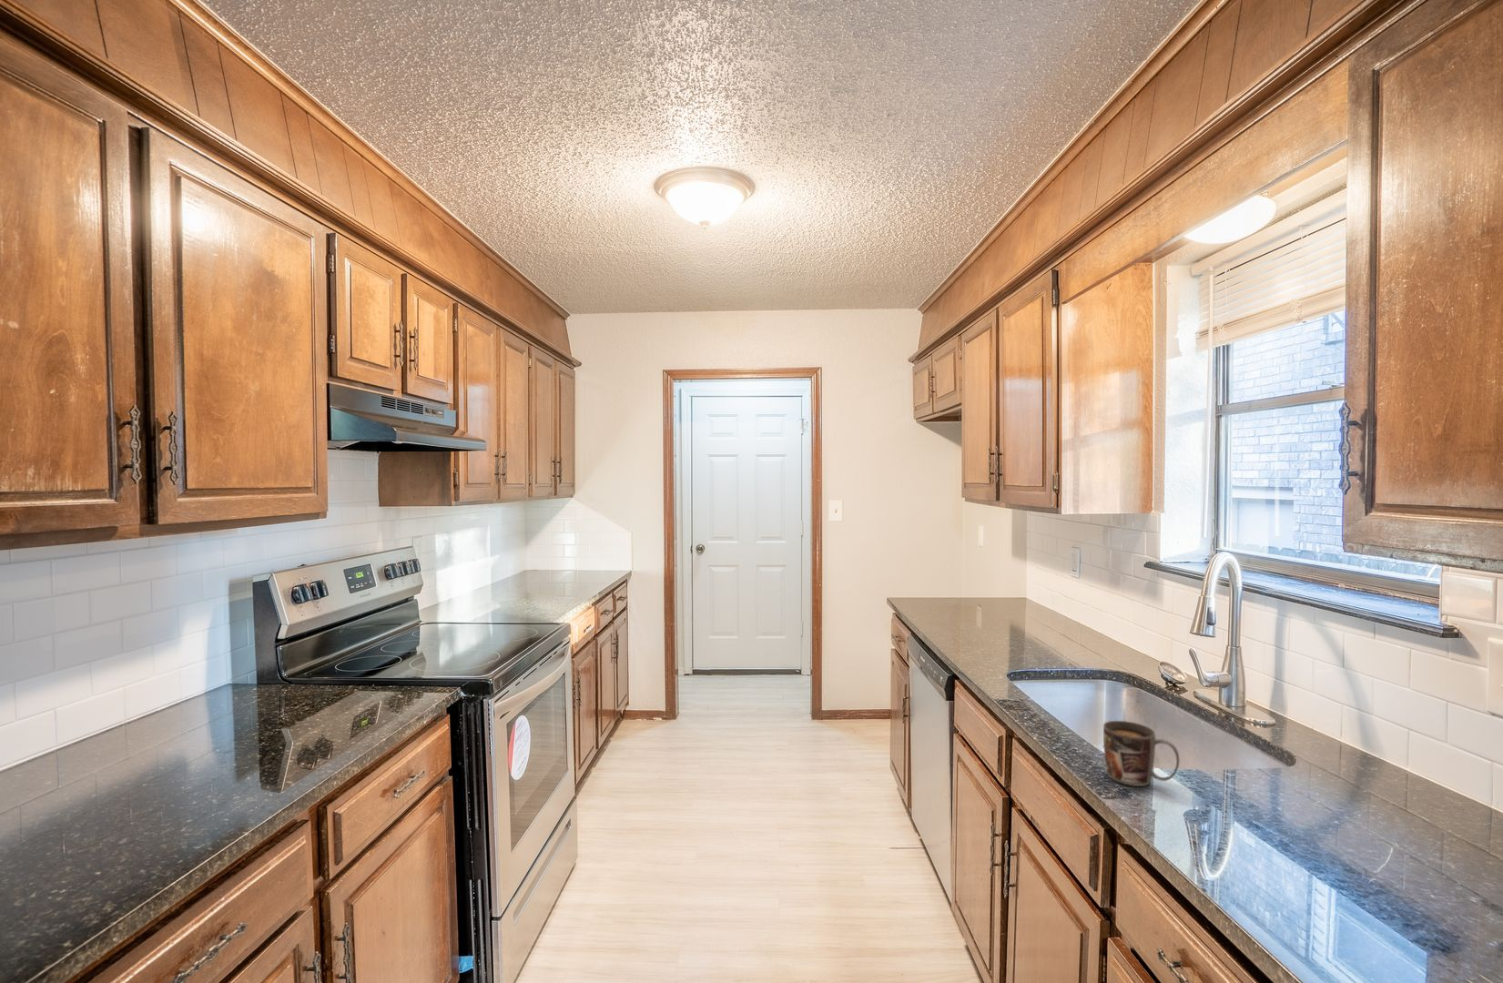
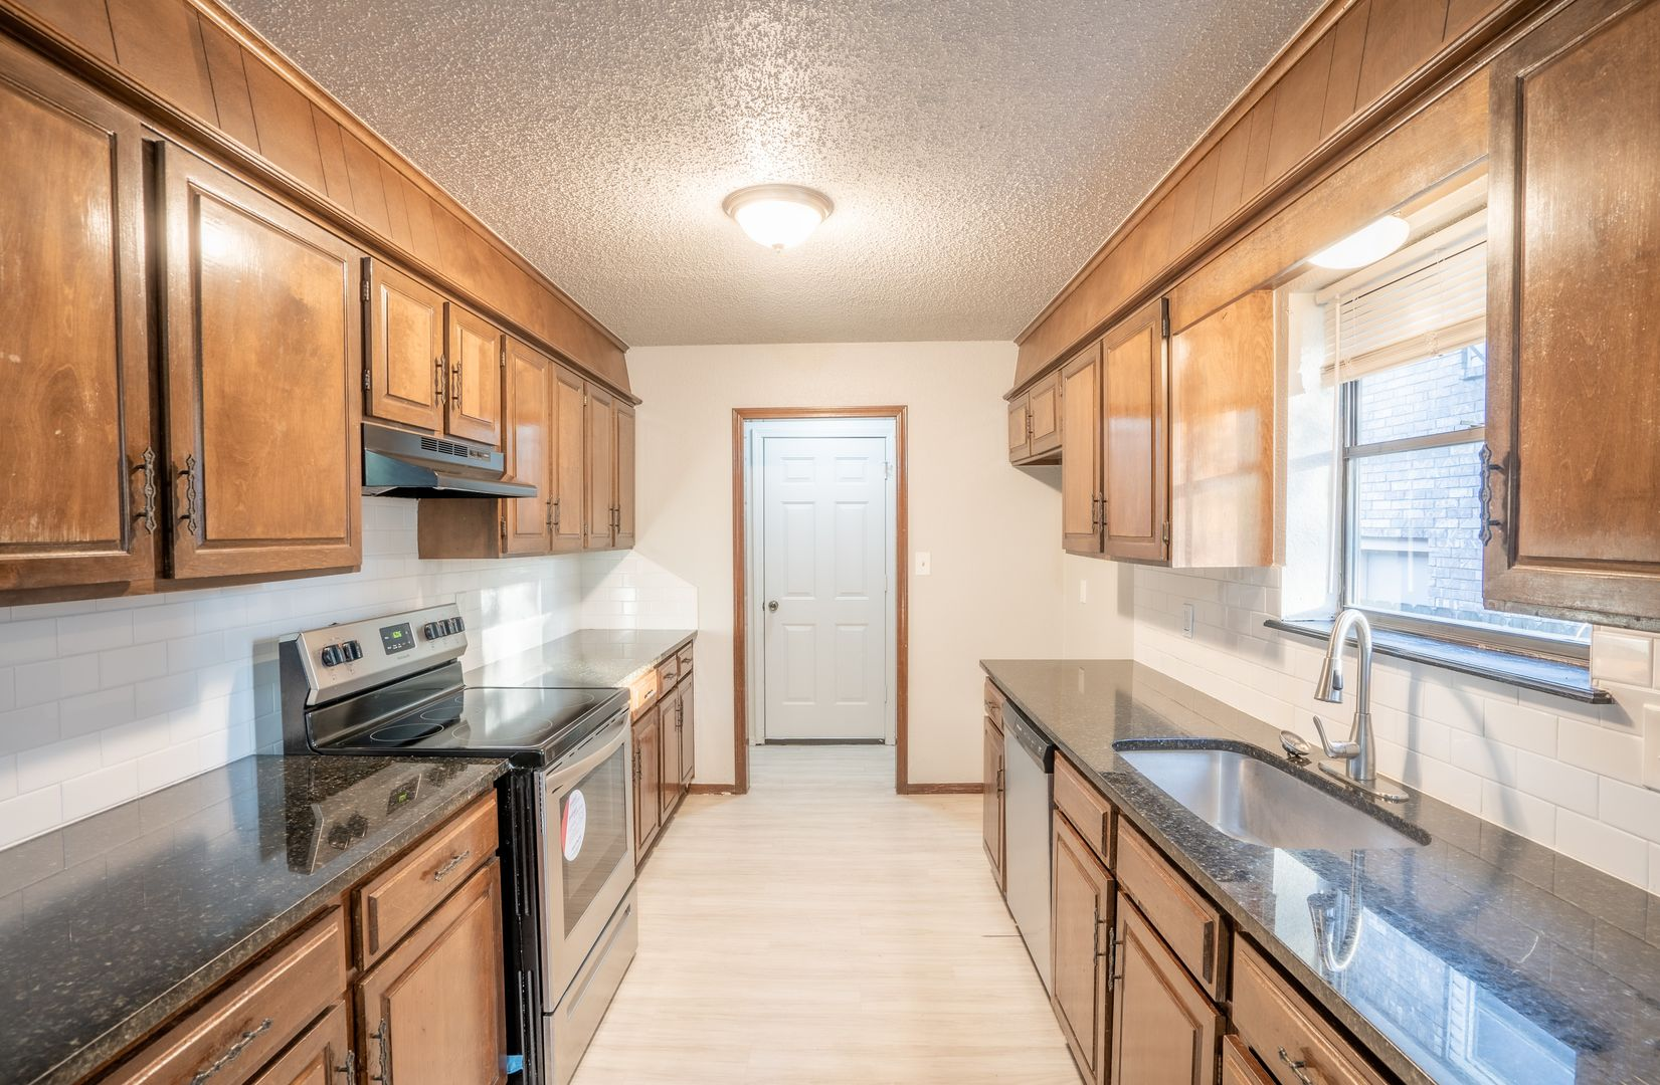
- mug [1103,720,1180,788]
